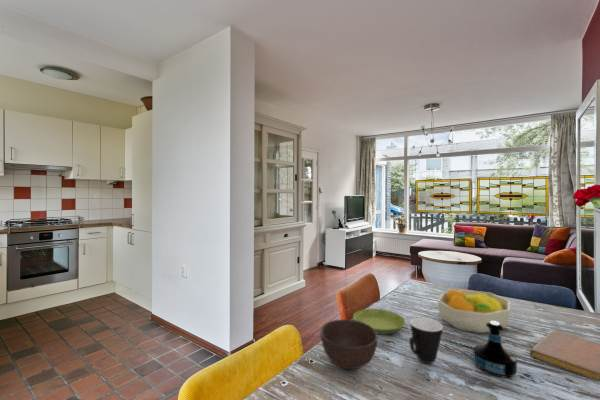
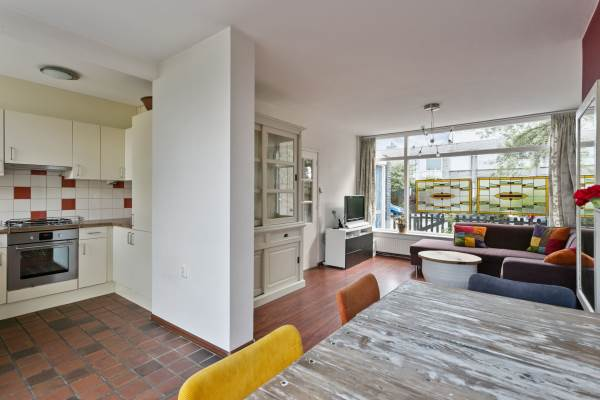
- tequila bottle [473,321,518,379]
- fruit bowl [437,288,511,334]
- mug [408,317,444,364]
- bowl [319,319,379,370]
- notebook [529,329,600,383]
- saucer [352,308,406,335]
